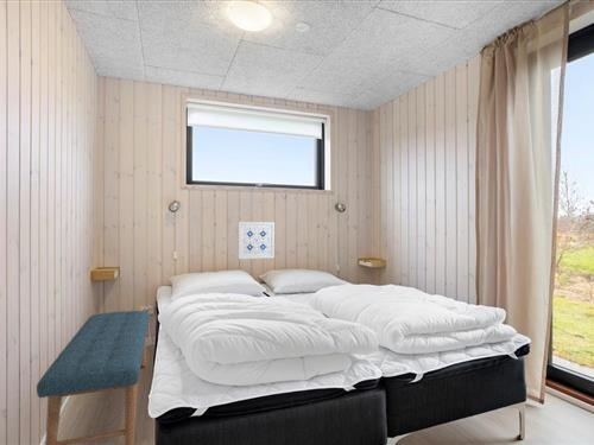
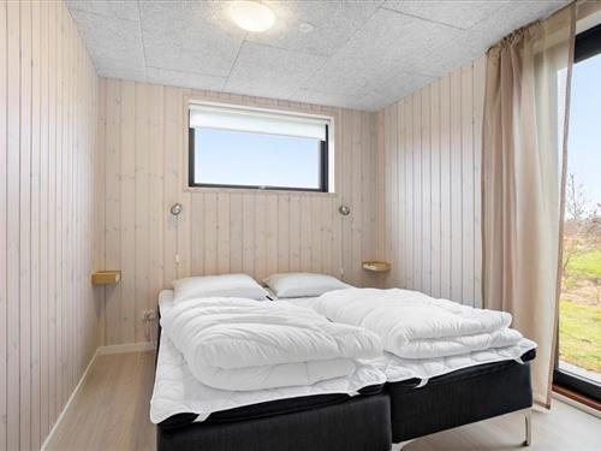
- wall art [236,221,276,260]
- bench [36,310,151,445]
